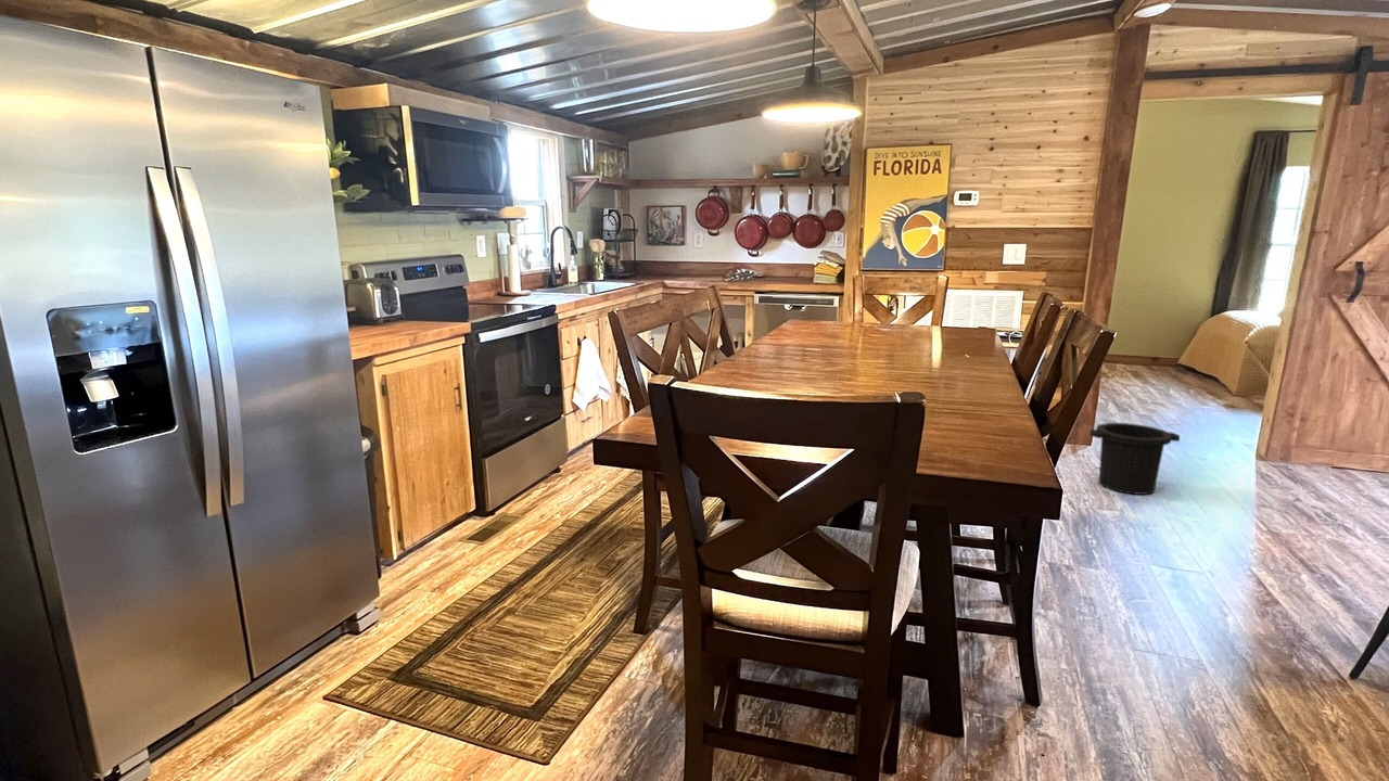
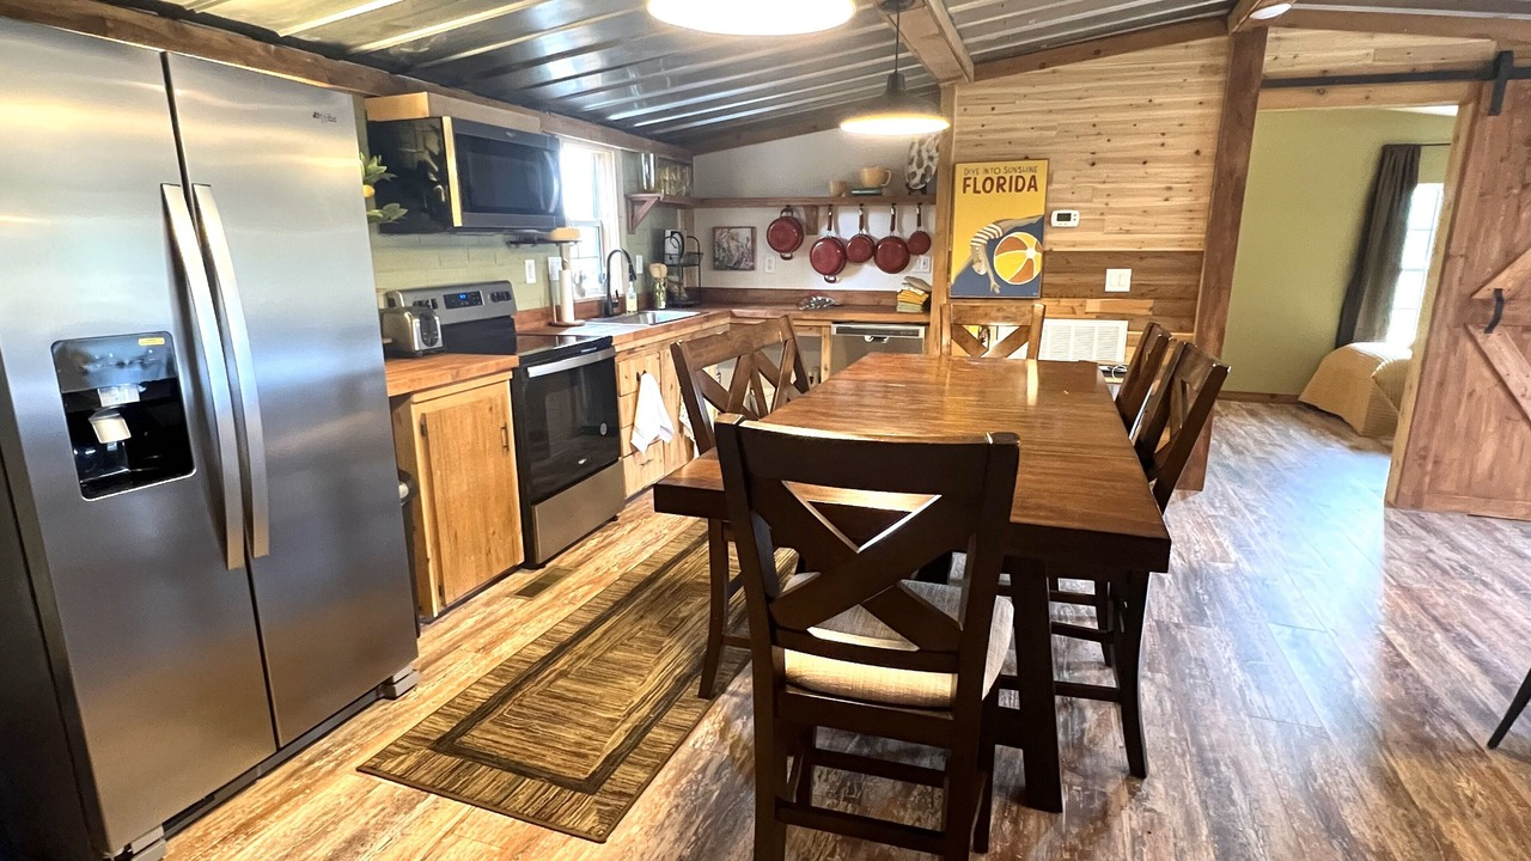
- trash can [1088,422,1181,496]
